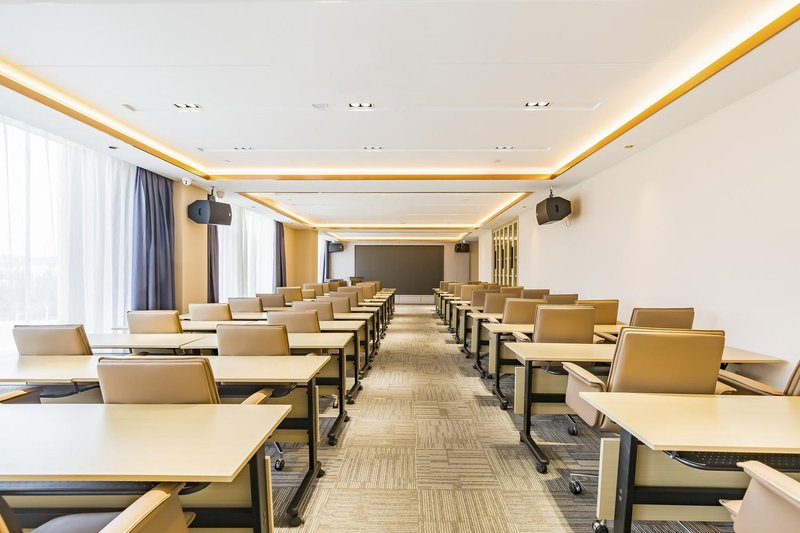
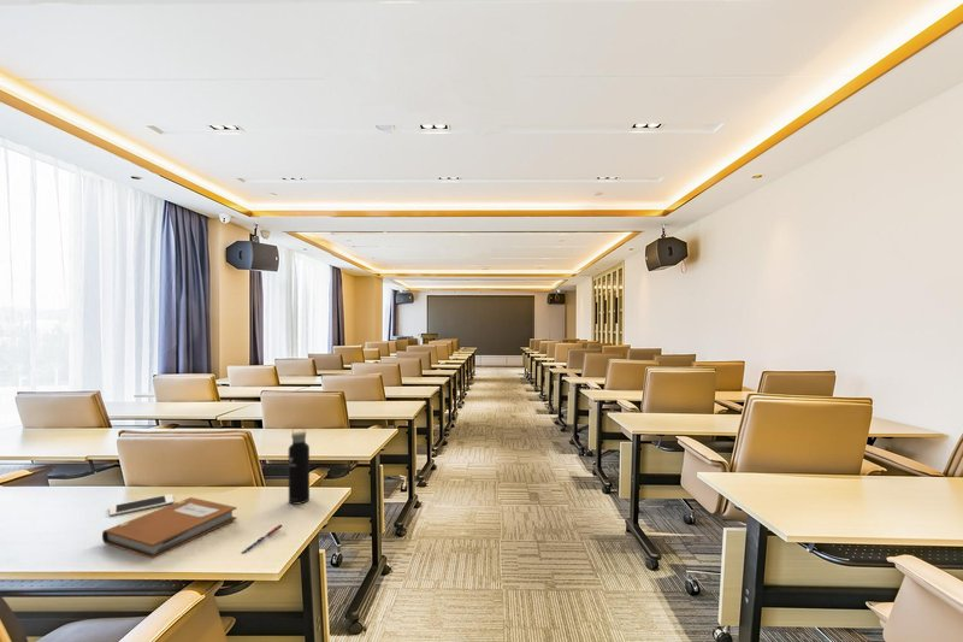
+ cell phone [108,493,175,517]
+ pen [242,523,283,554]
+ water bottle [288,425,311,506]
+ notebook [101,496,238,560]
